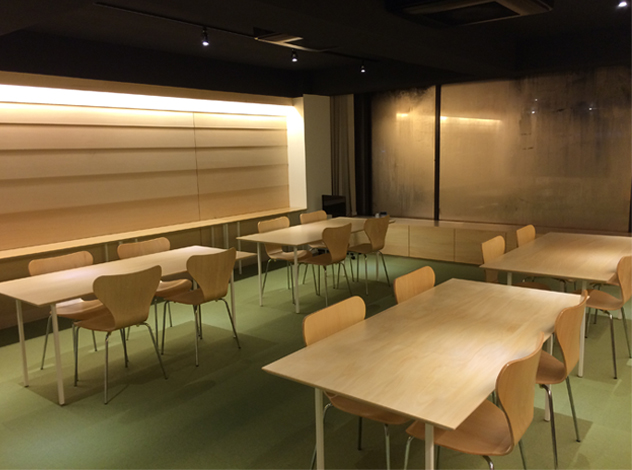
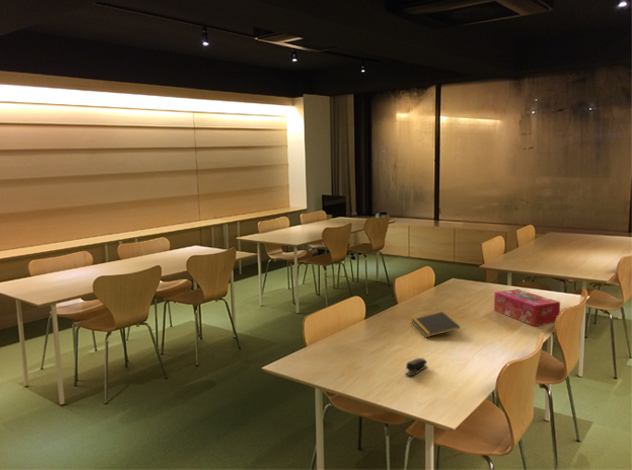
+ notepad [411,311,461,338]
+ tissue box [493,288,561,327]
+ stapler [405,357,428,377]
